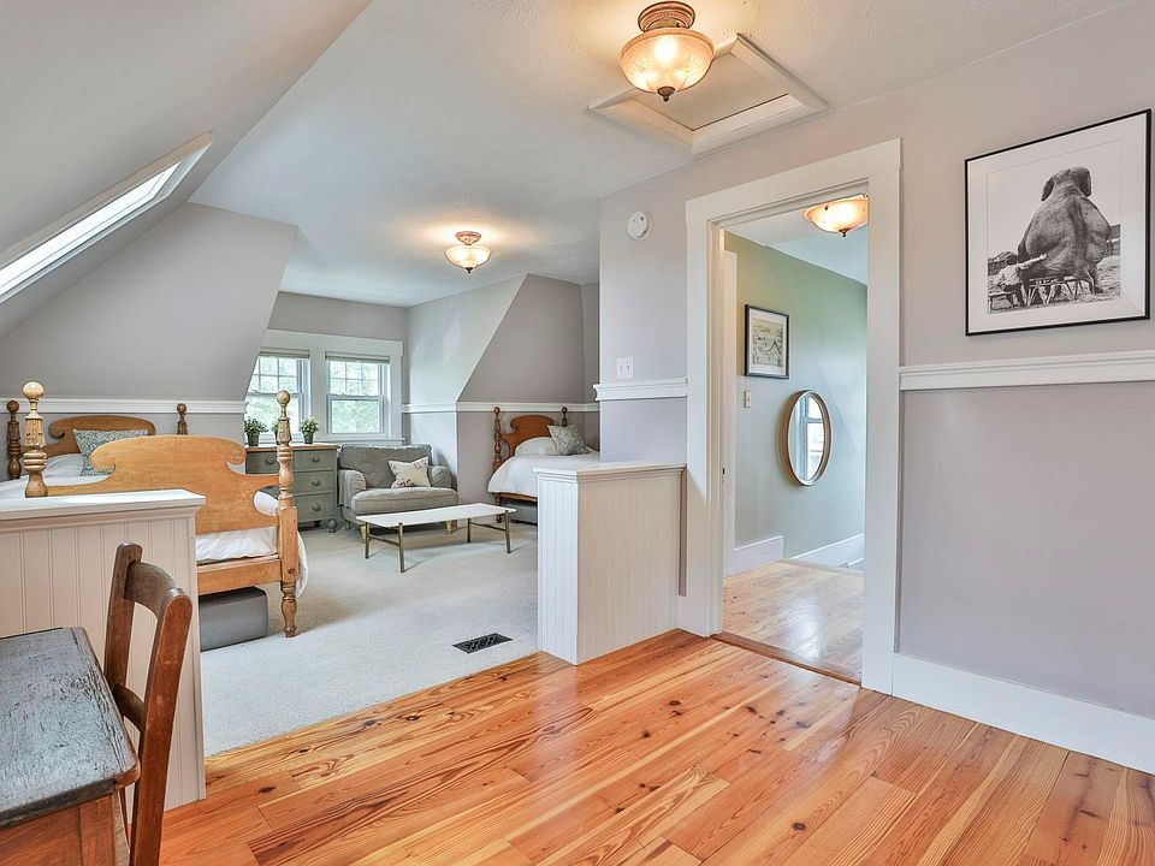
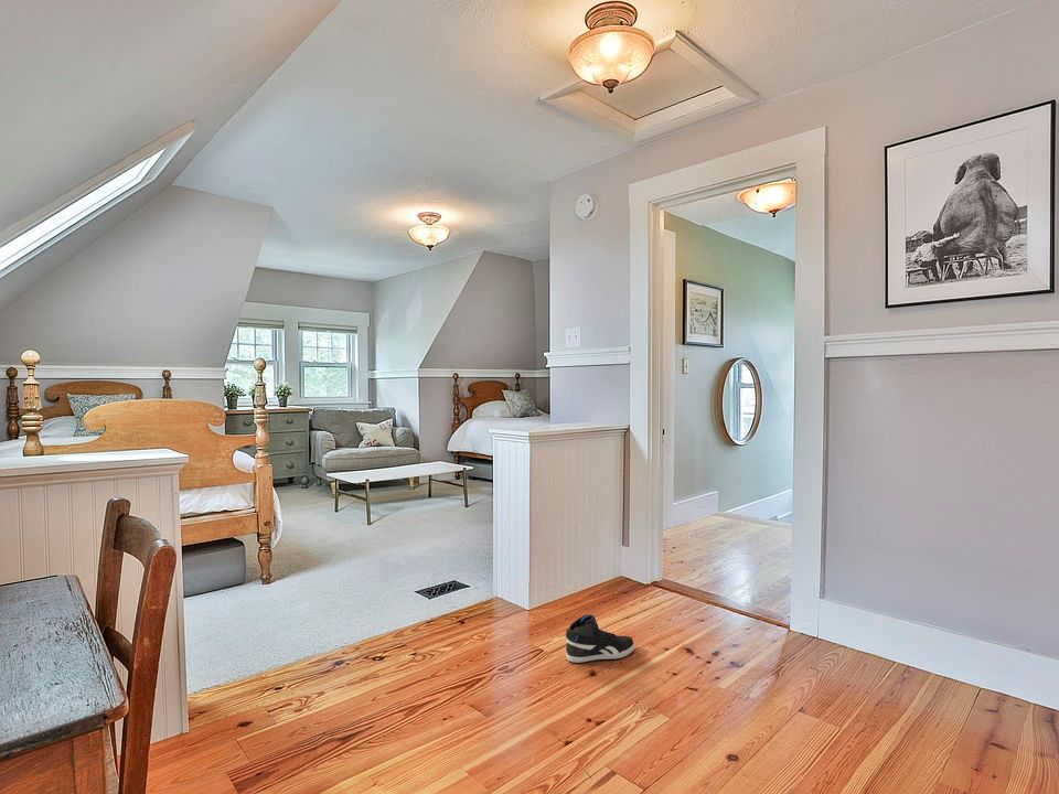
+ sneaker [565,614,635,664]
